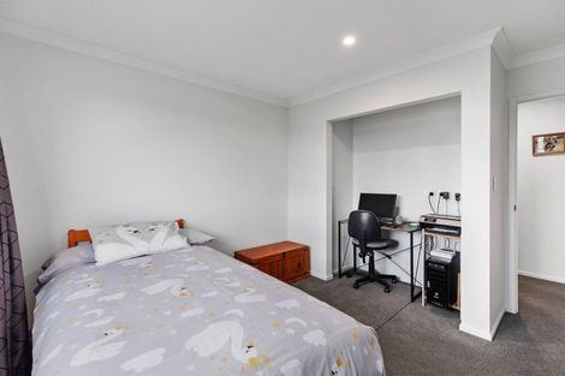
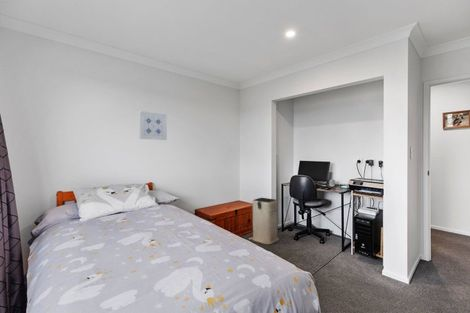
+ laundry basket [247,197,280,245]
+ wall art [138,110,168,141]
